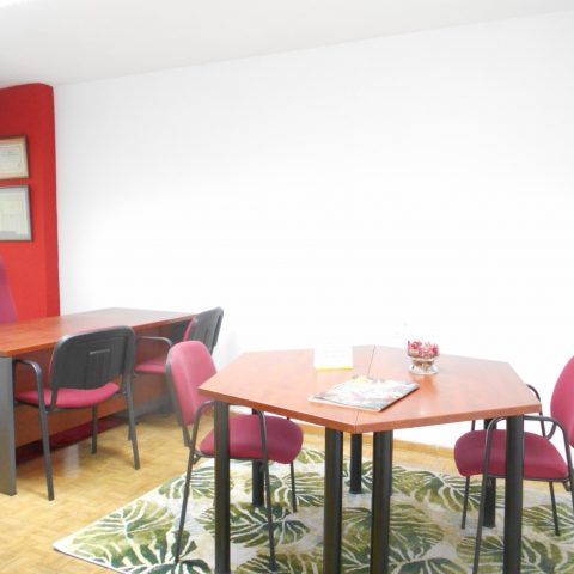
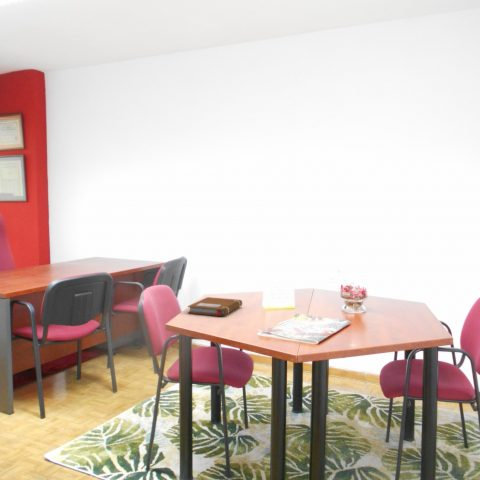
+ notebook [187,296,243,317]
